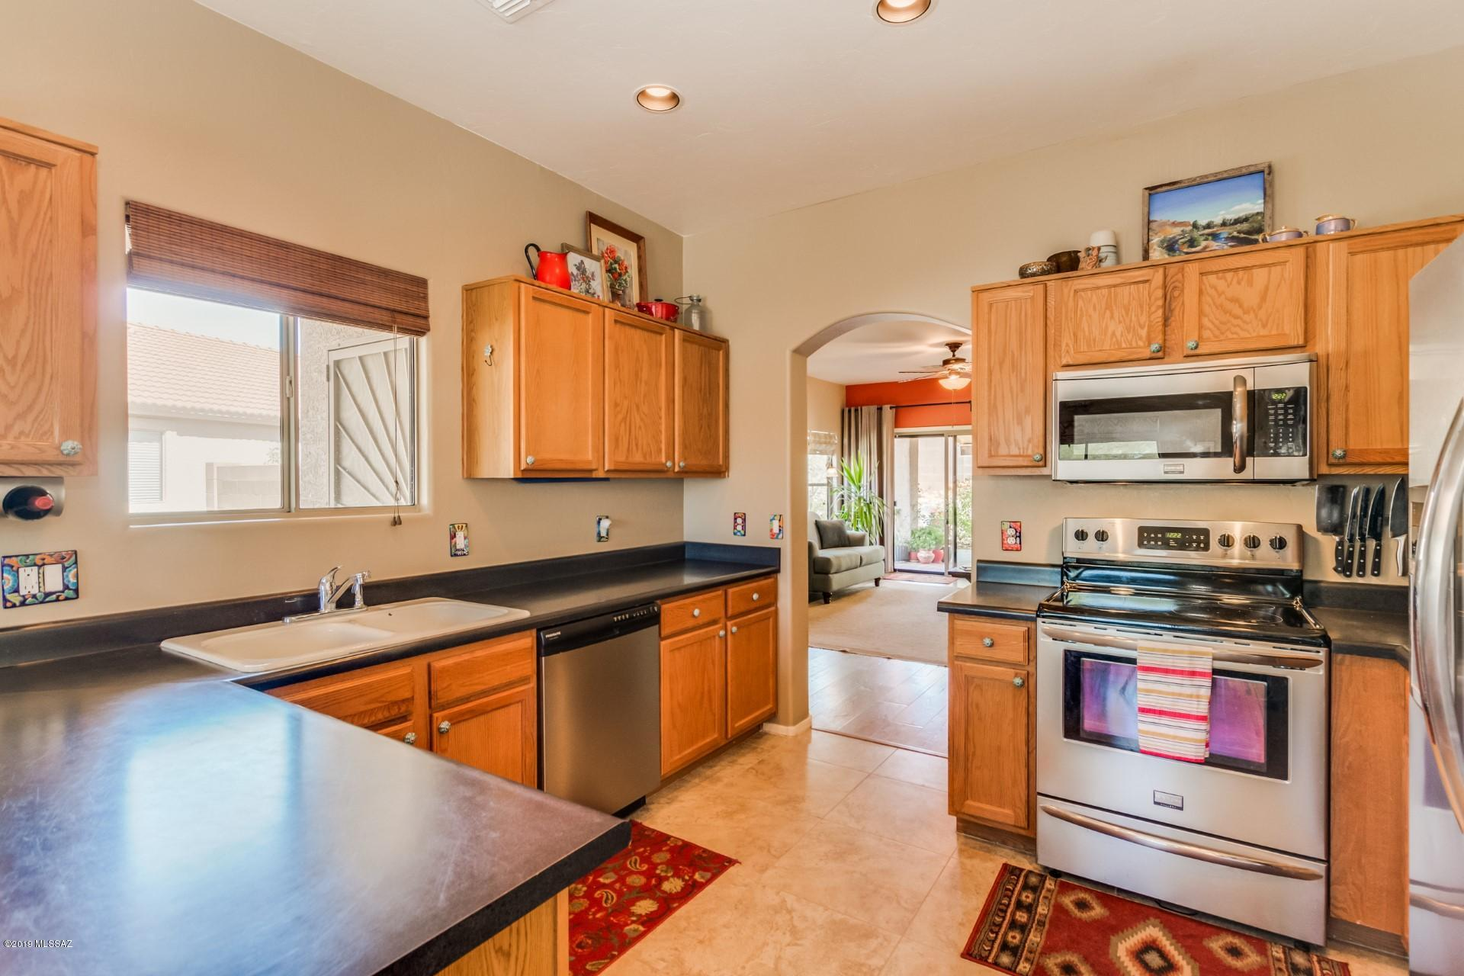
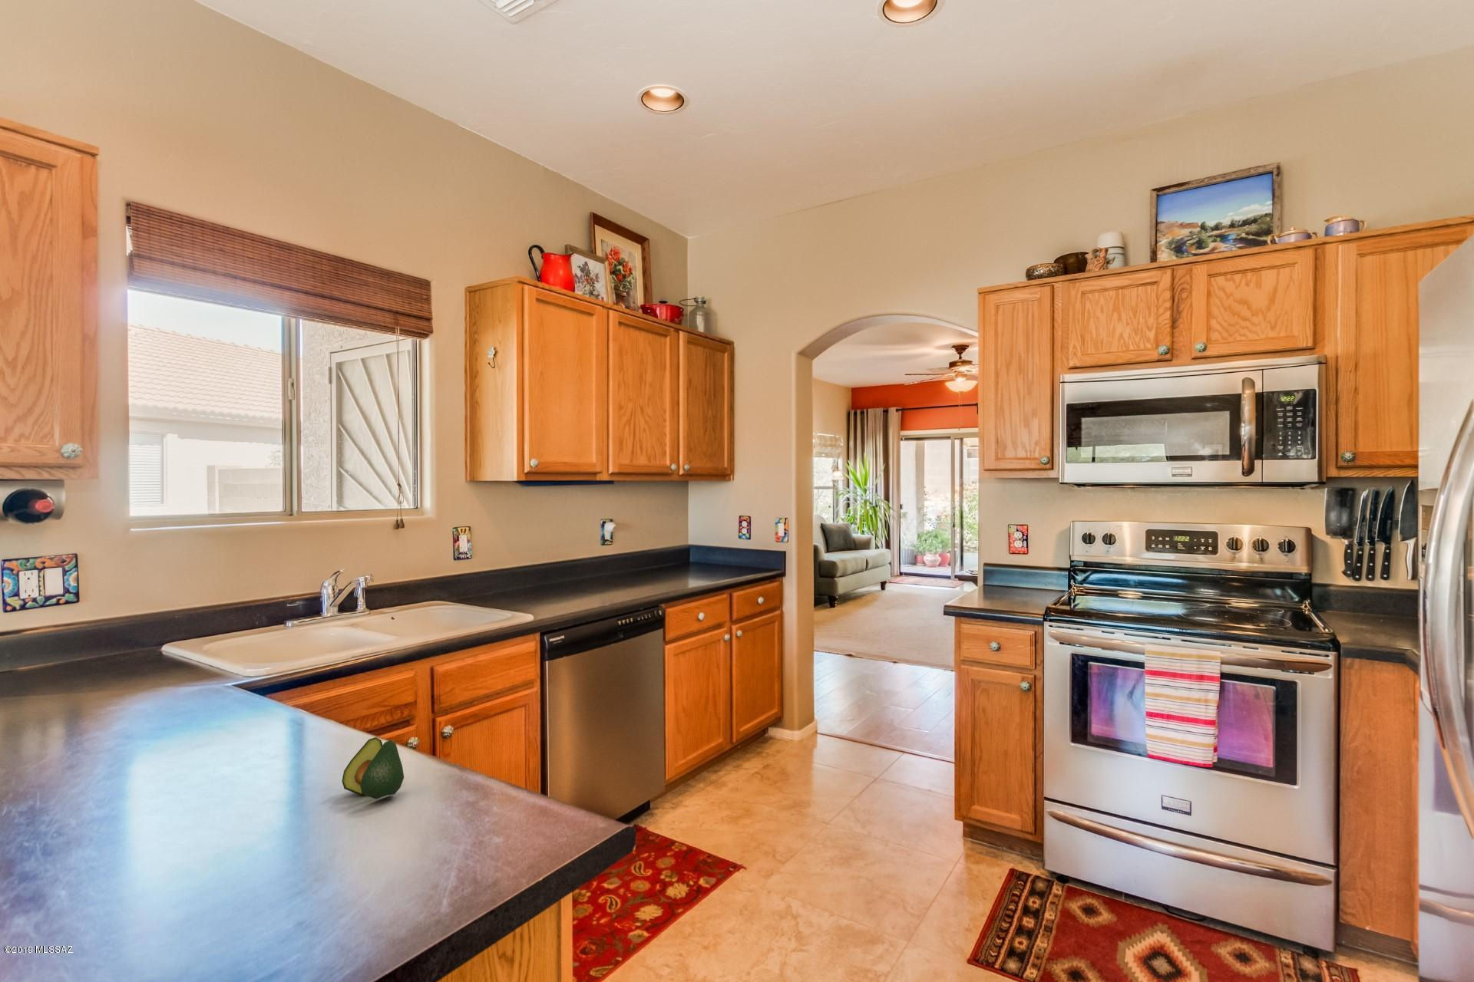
+ avocado [341,736,405,799]
